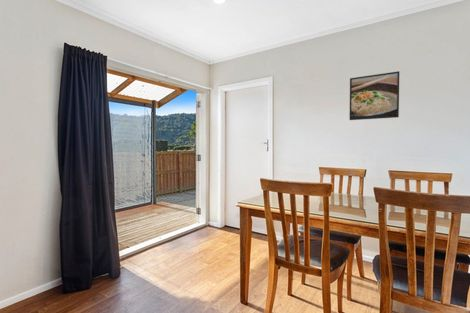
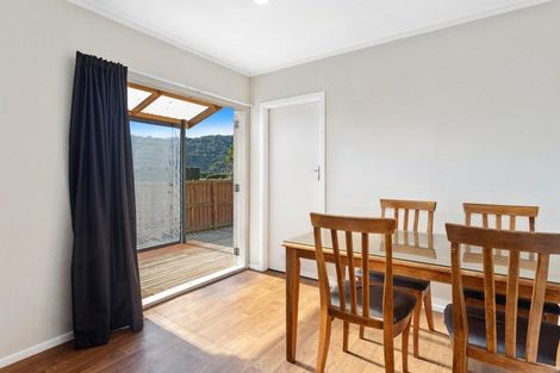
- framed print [349,70,400,121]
